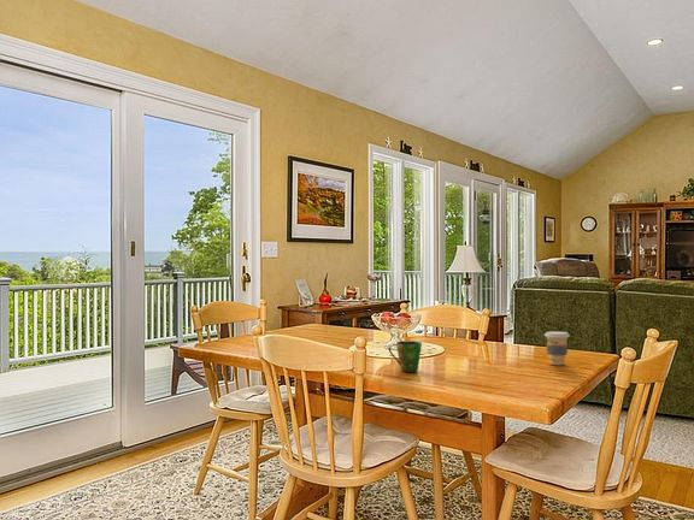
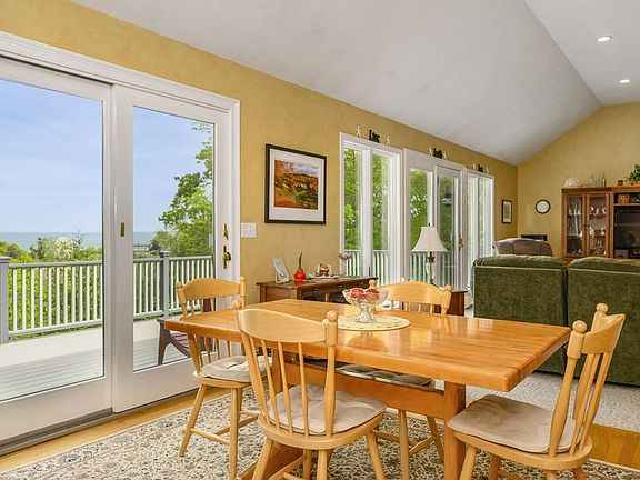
- cup [388,339,423,373]
- coffee cup [543,330,571,366]
